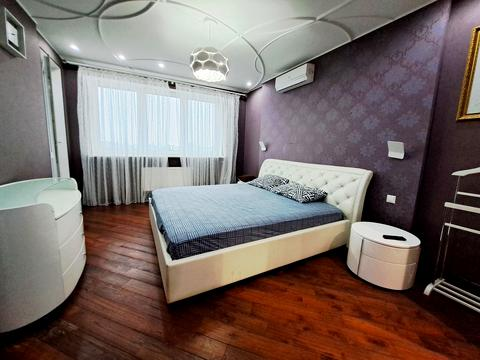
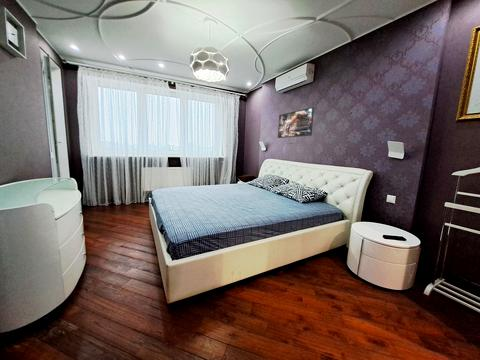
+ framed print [277,106,315,139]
